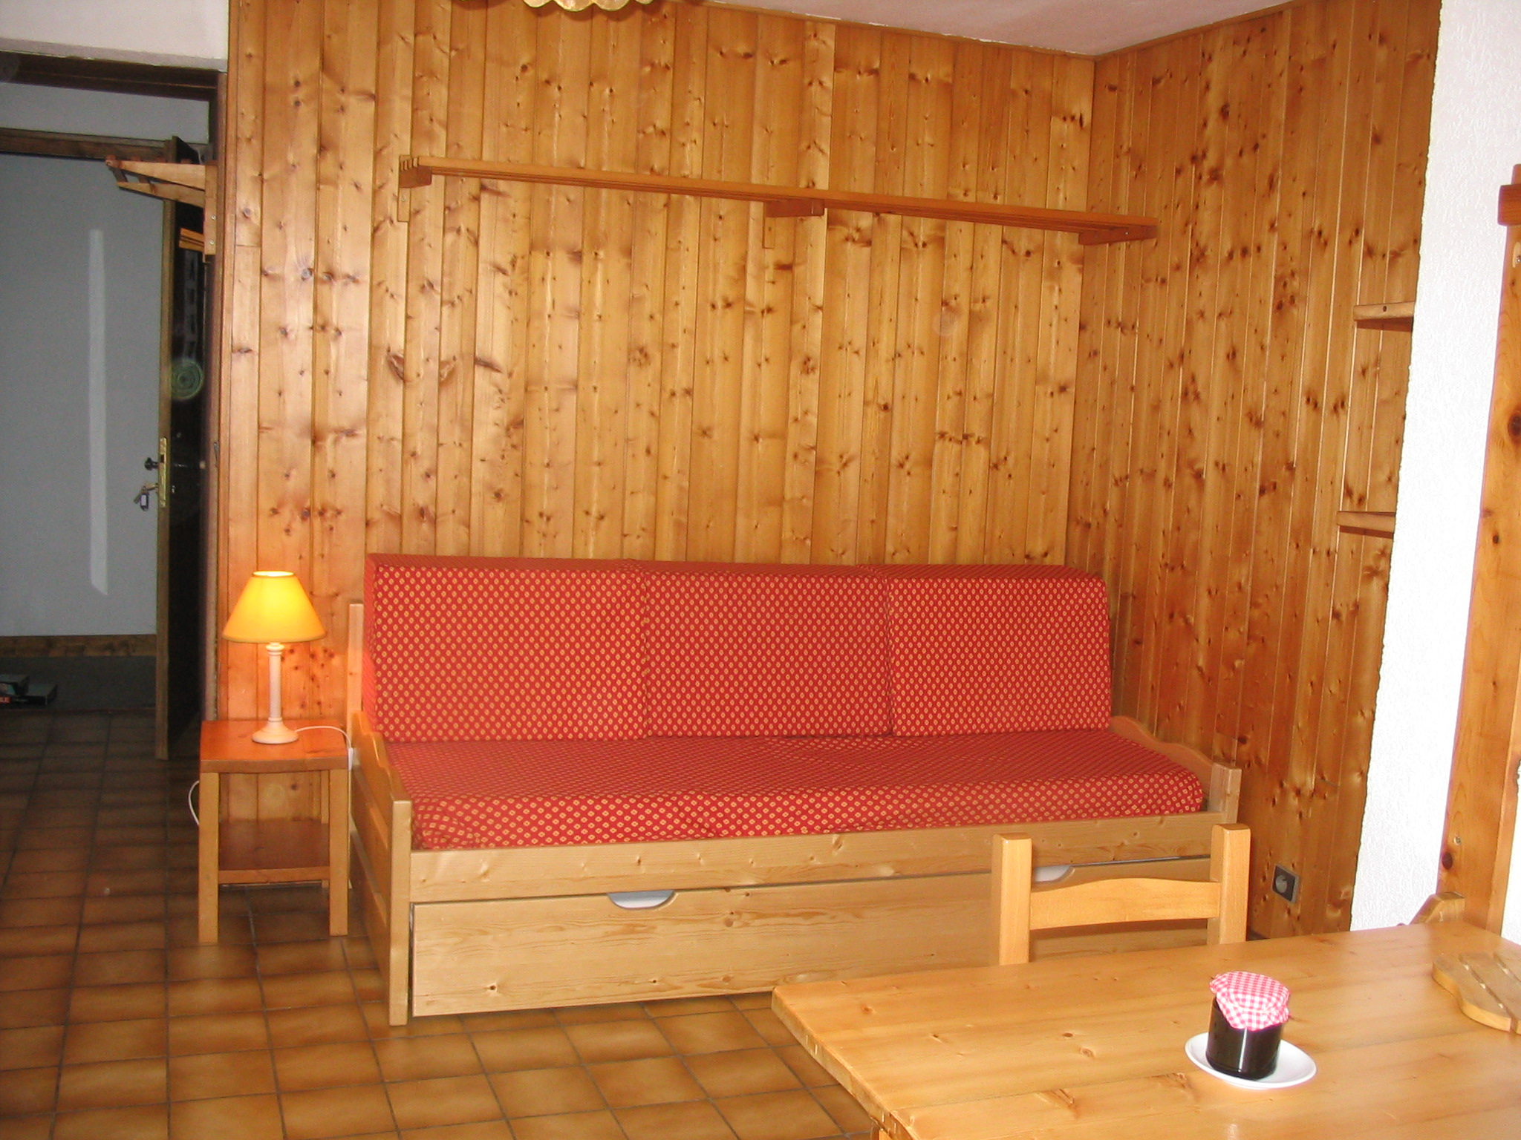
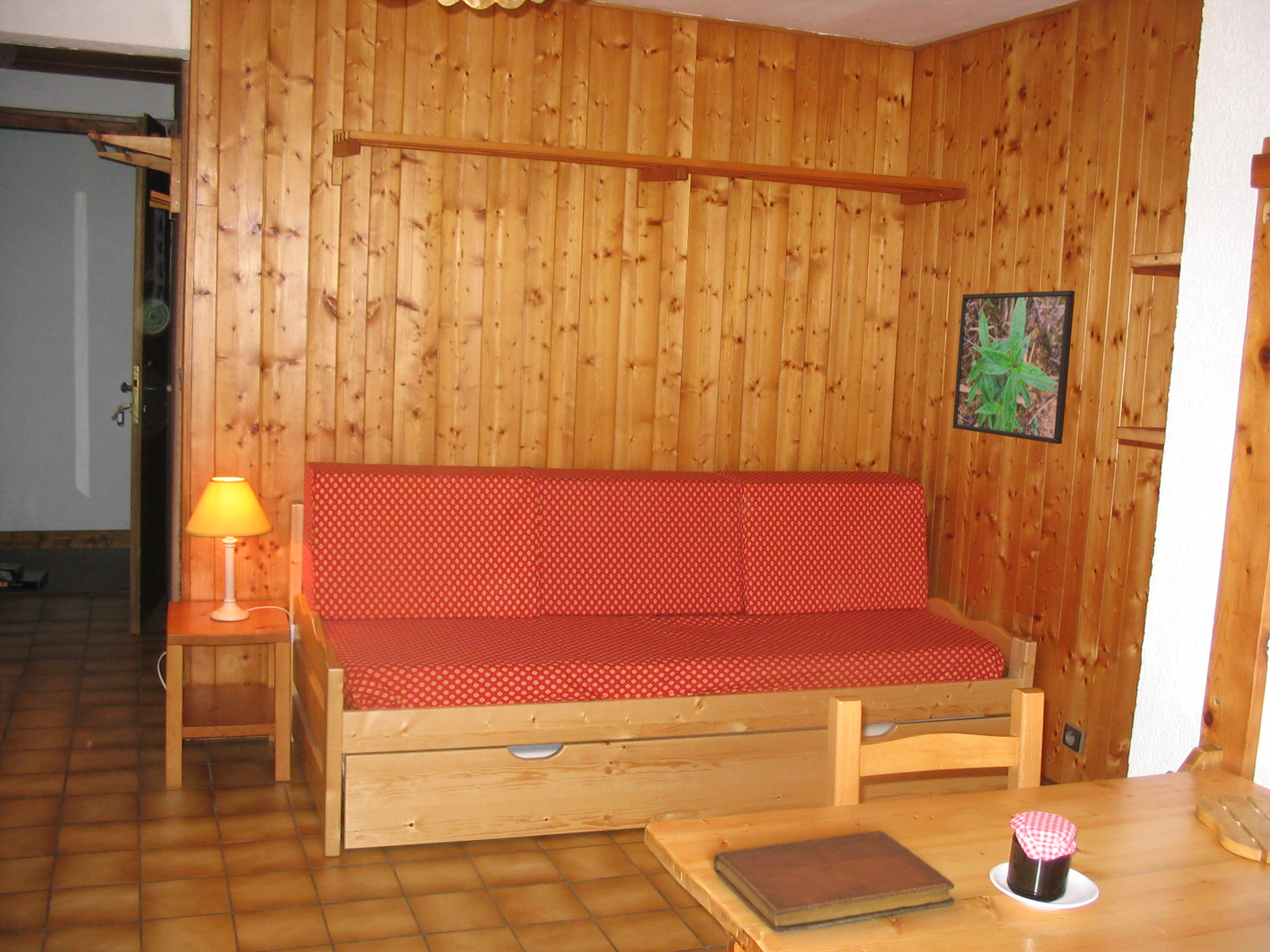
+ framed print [952,290,1076,444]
+ notebook [713,830,955,933]
